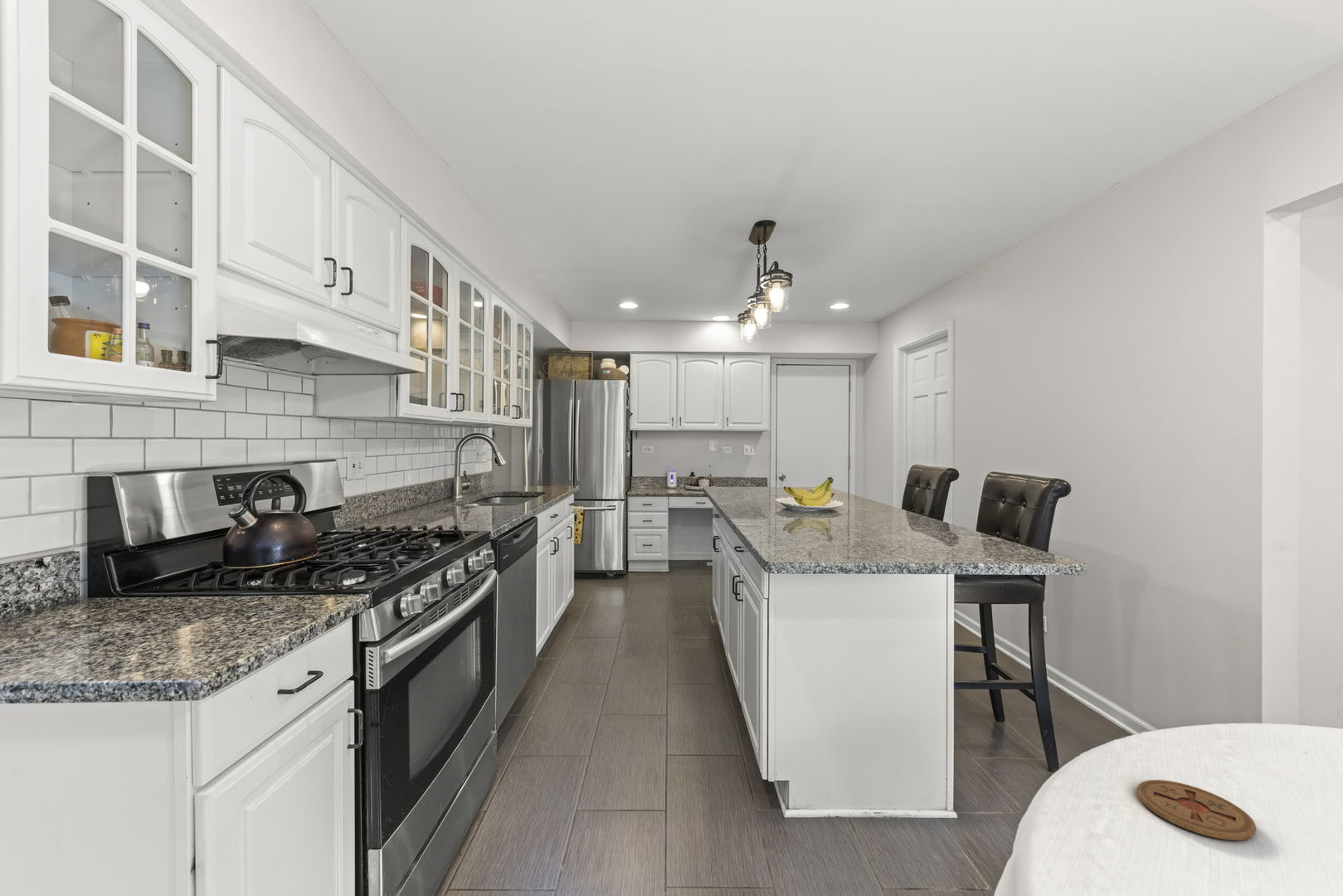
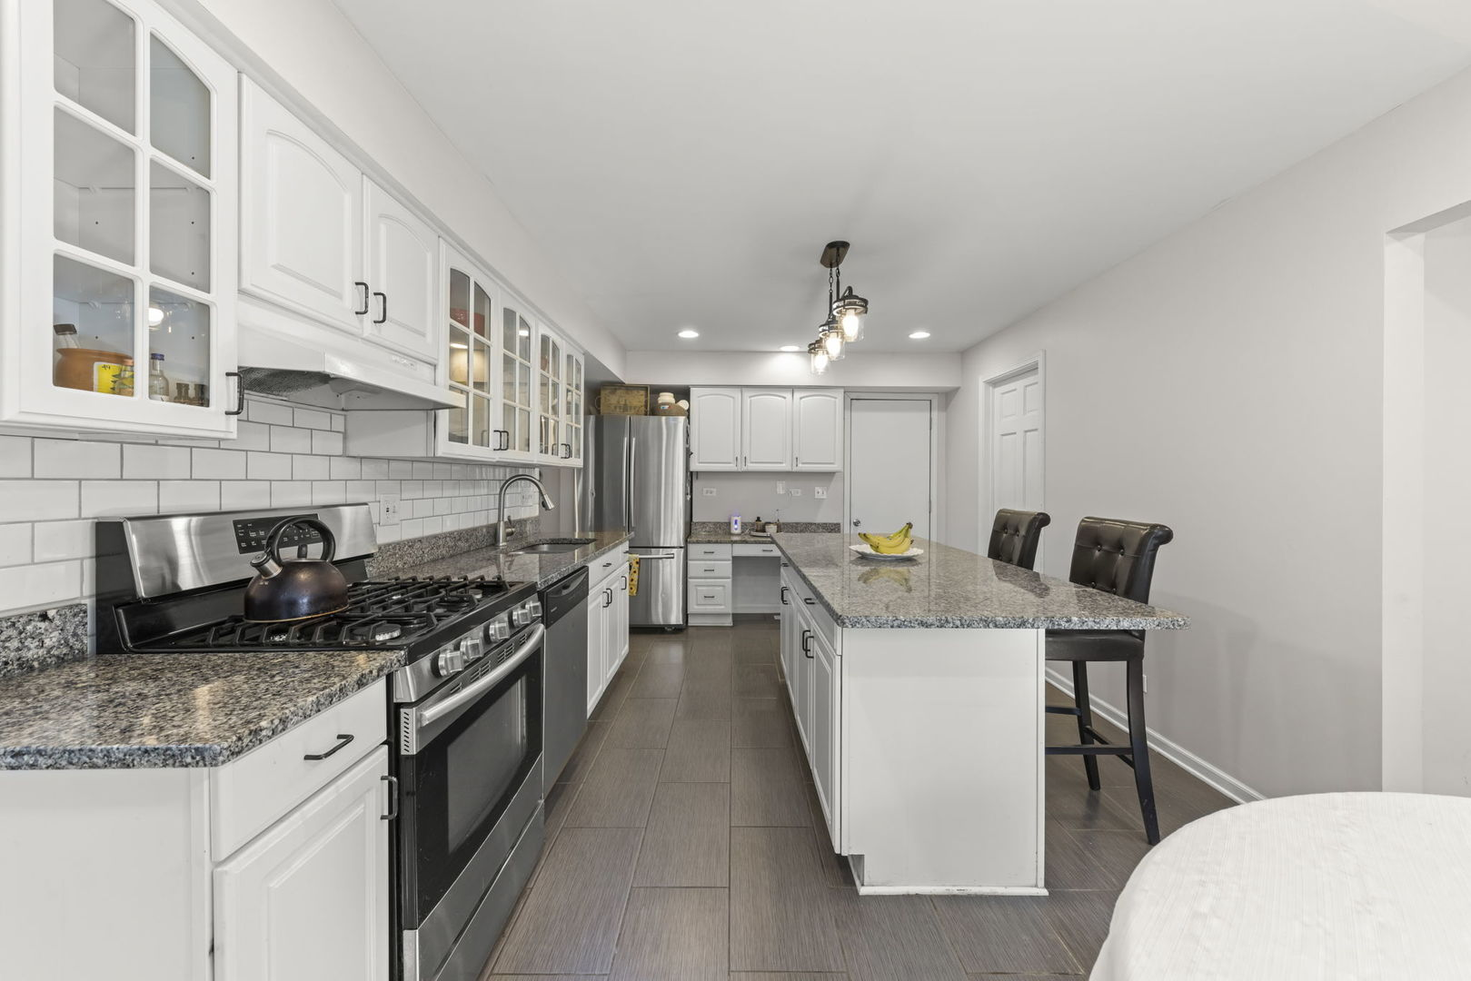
- coaster [1136,779,1257,841]
